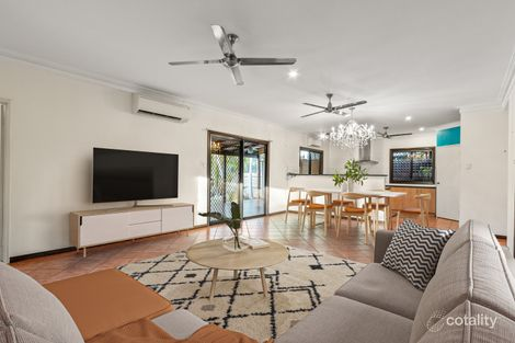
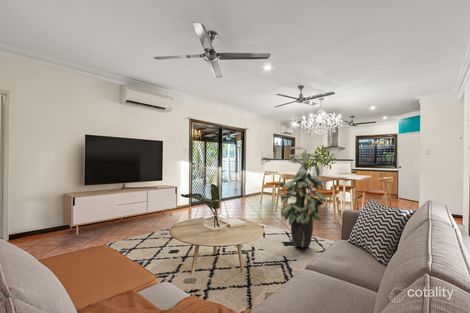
+ indoor plant [276,146,327,249]
